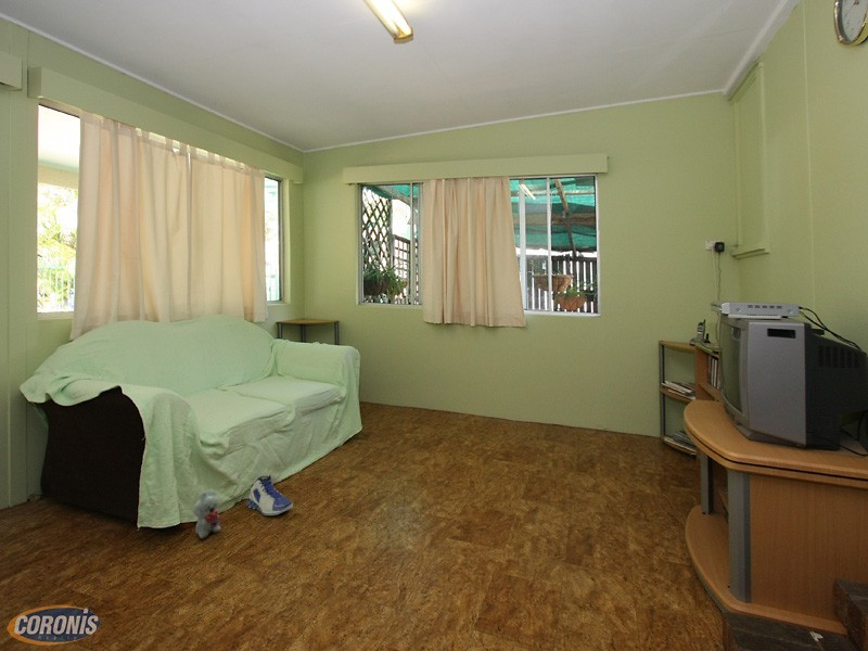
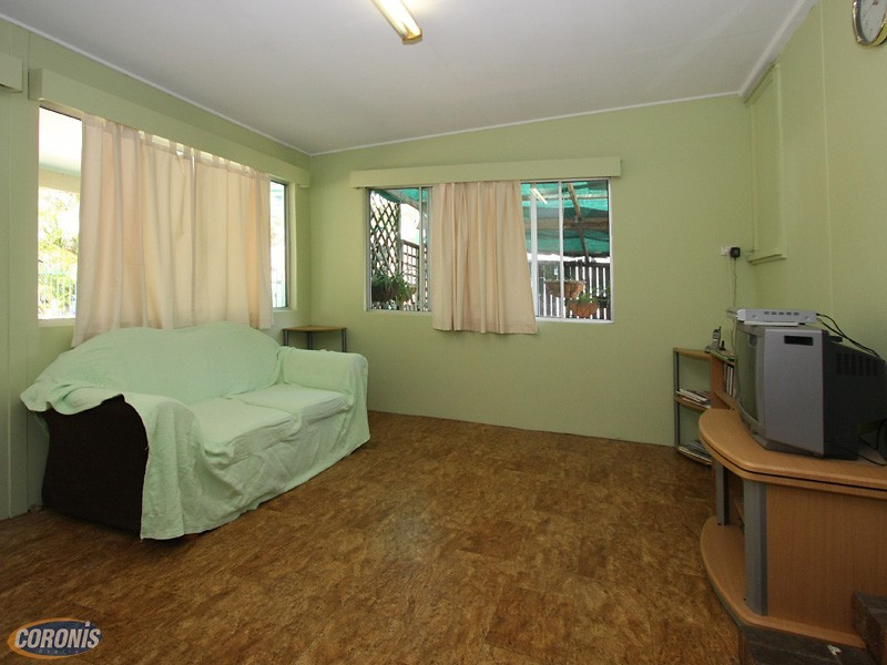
- sneaker [245,474,294,516]
- plush toy [192,488,222,540]
